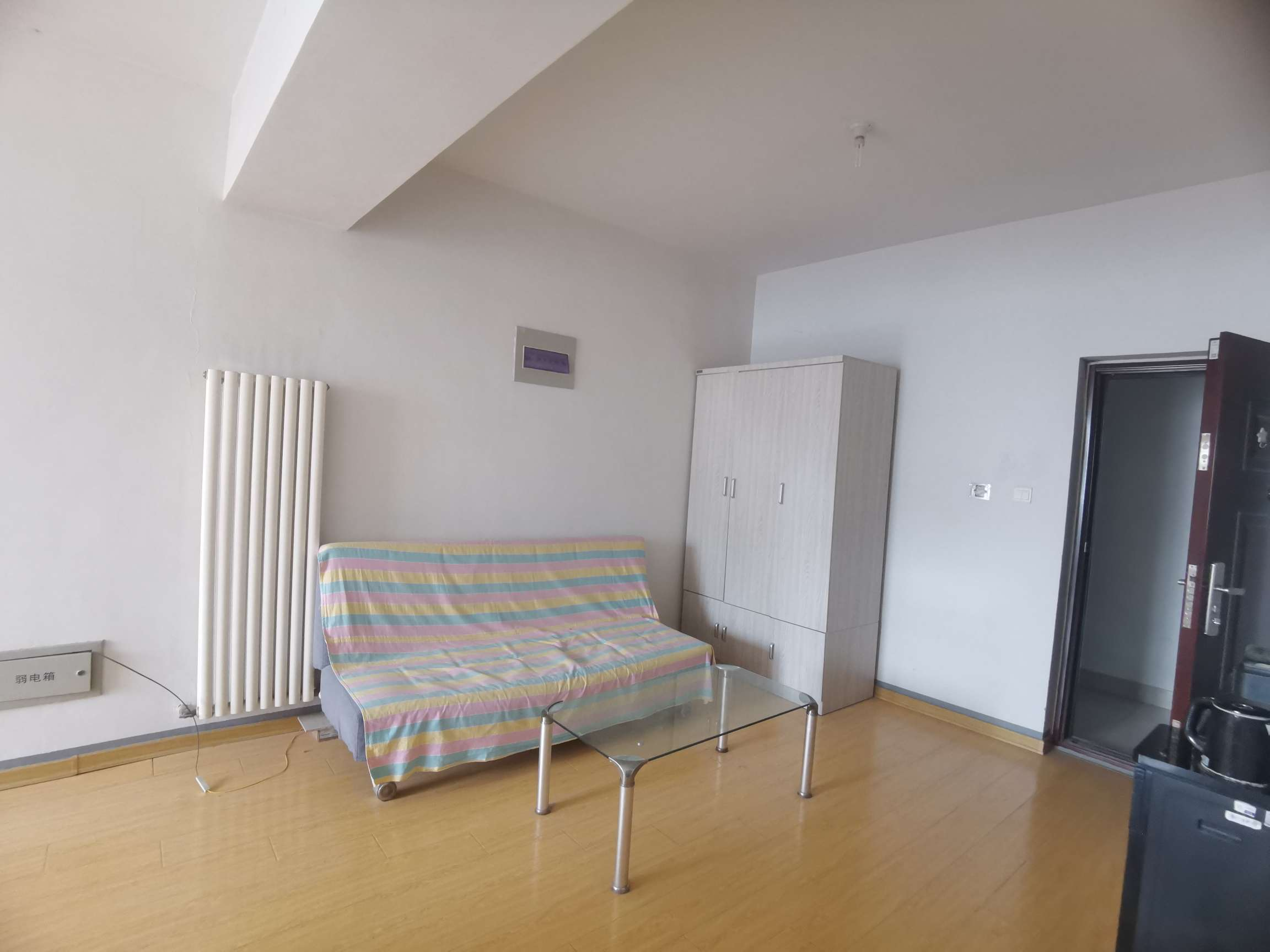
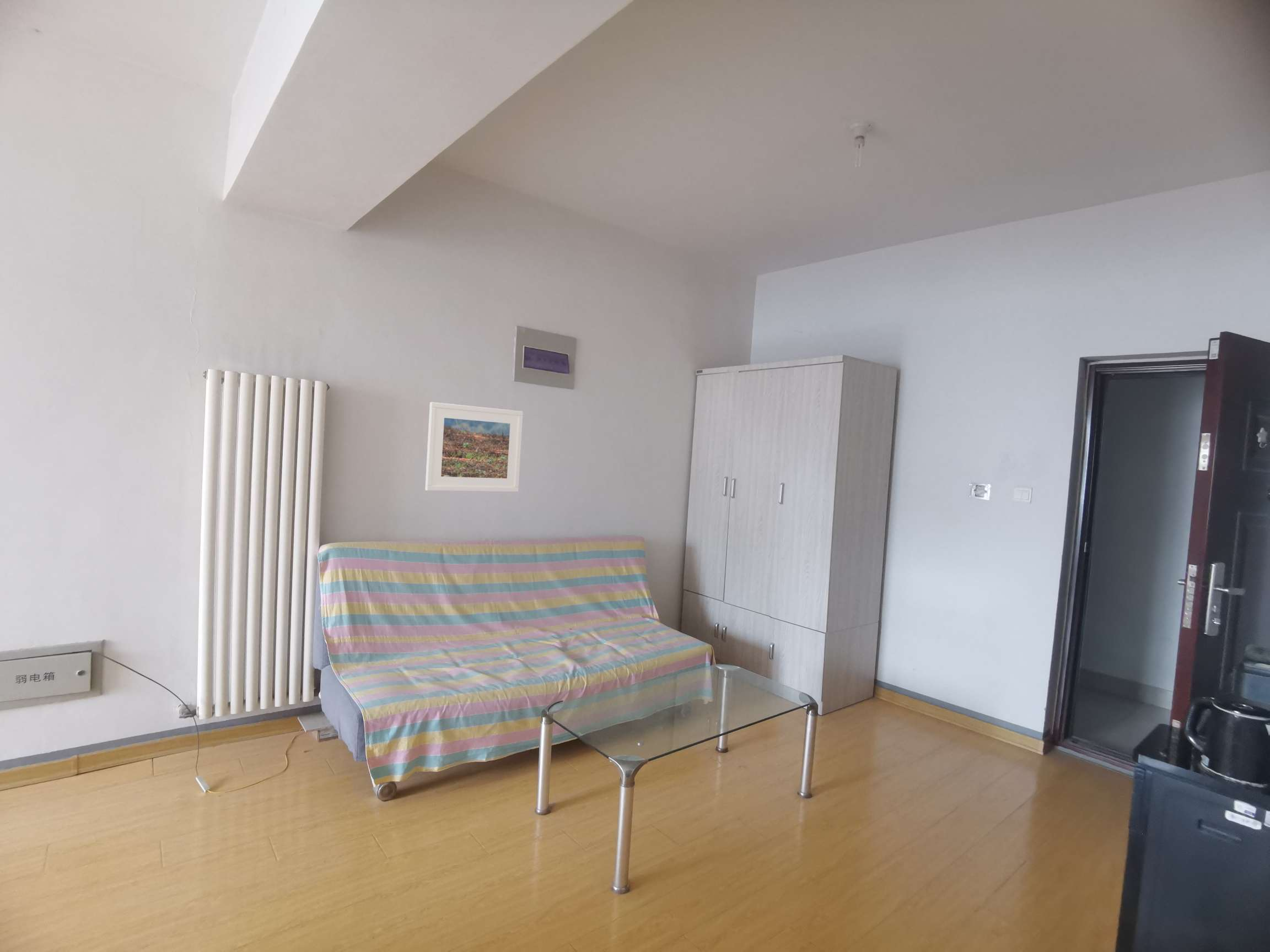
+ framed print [424,402,524,493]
